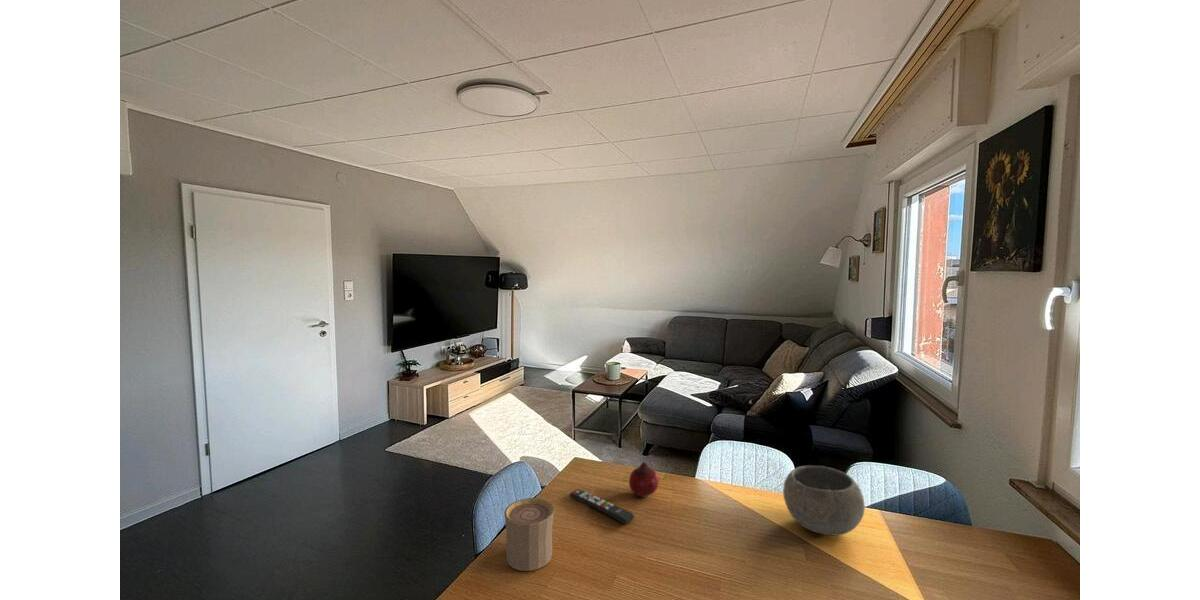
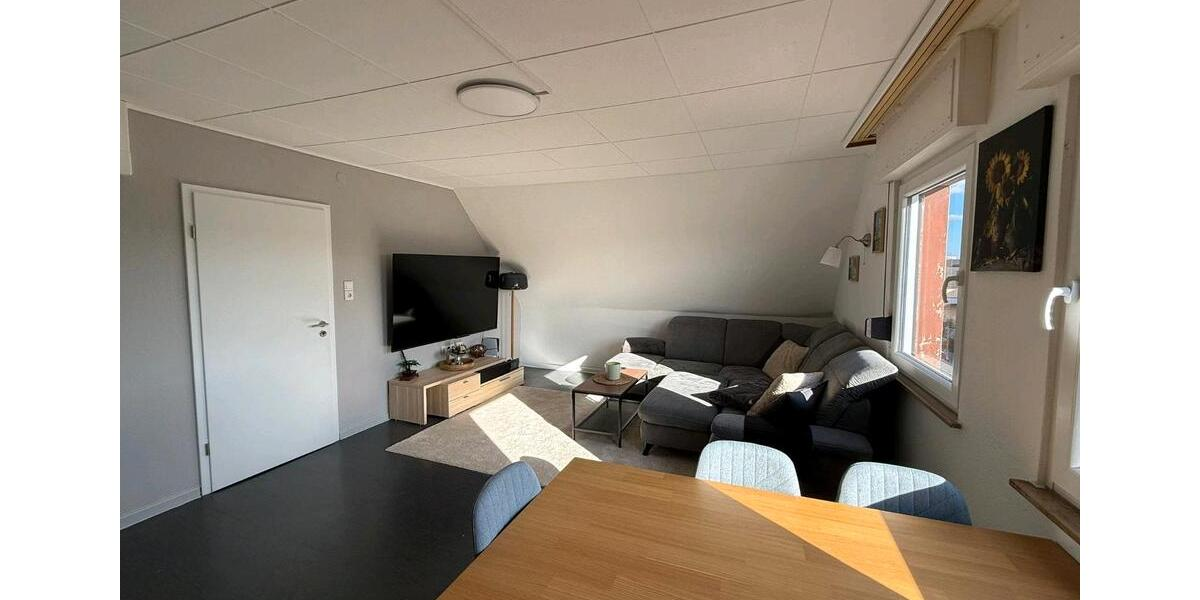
- bowl [782,464,866,536]
- remote control [569,488,635,525]
- fruit [628,461,660,499]
- cup [503,497,555,572]
